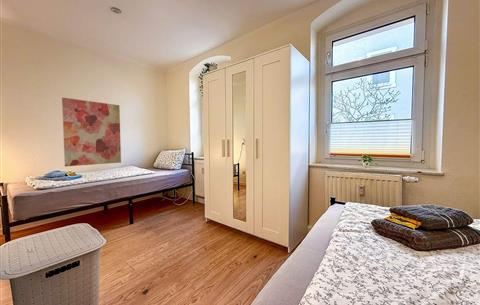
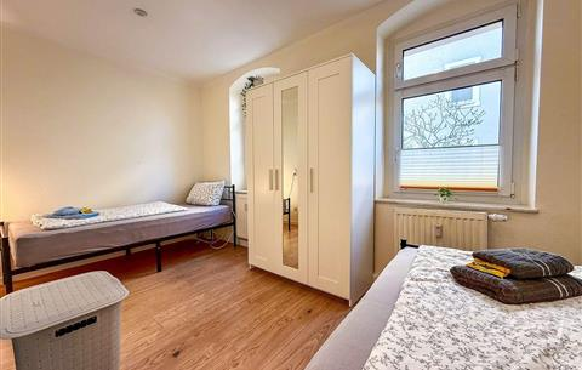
- wall art [61,97,122,167]
